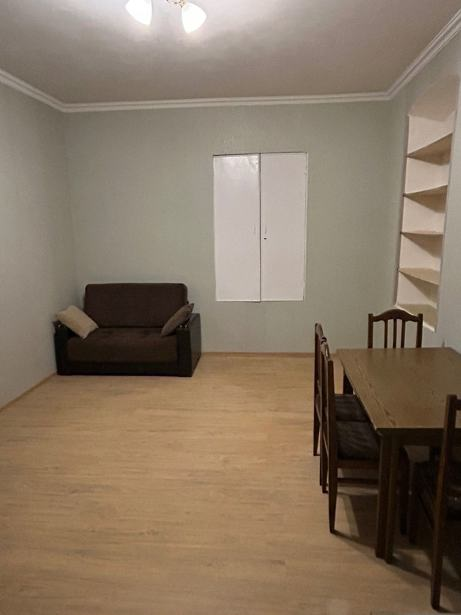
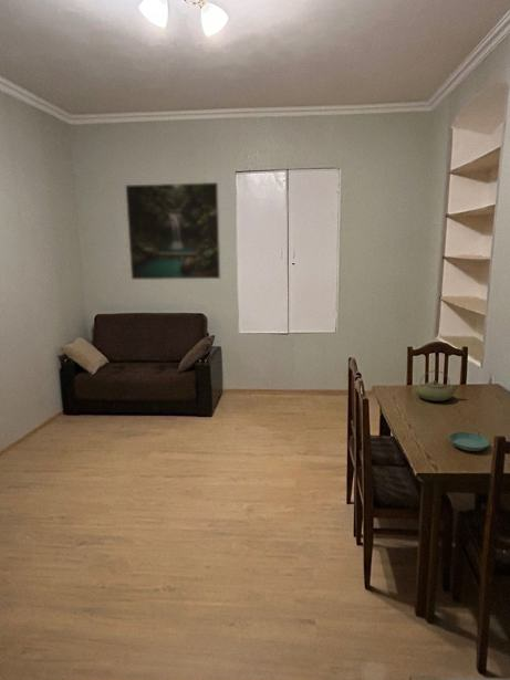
+ teapot [415,369,459,402]
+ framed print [124,181,221,281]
+ saucer [448,431,491,452]
